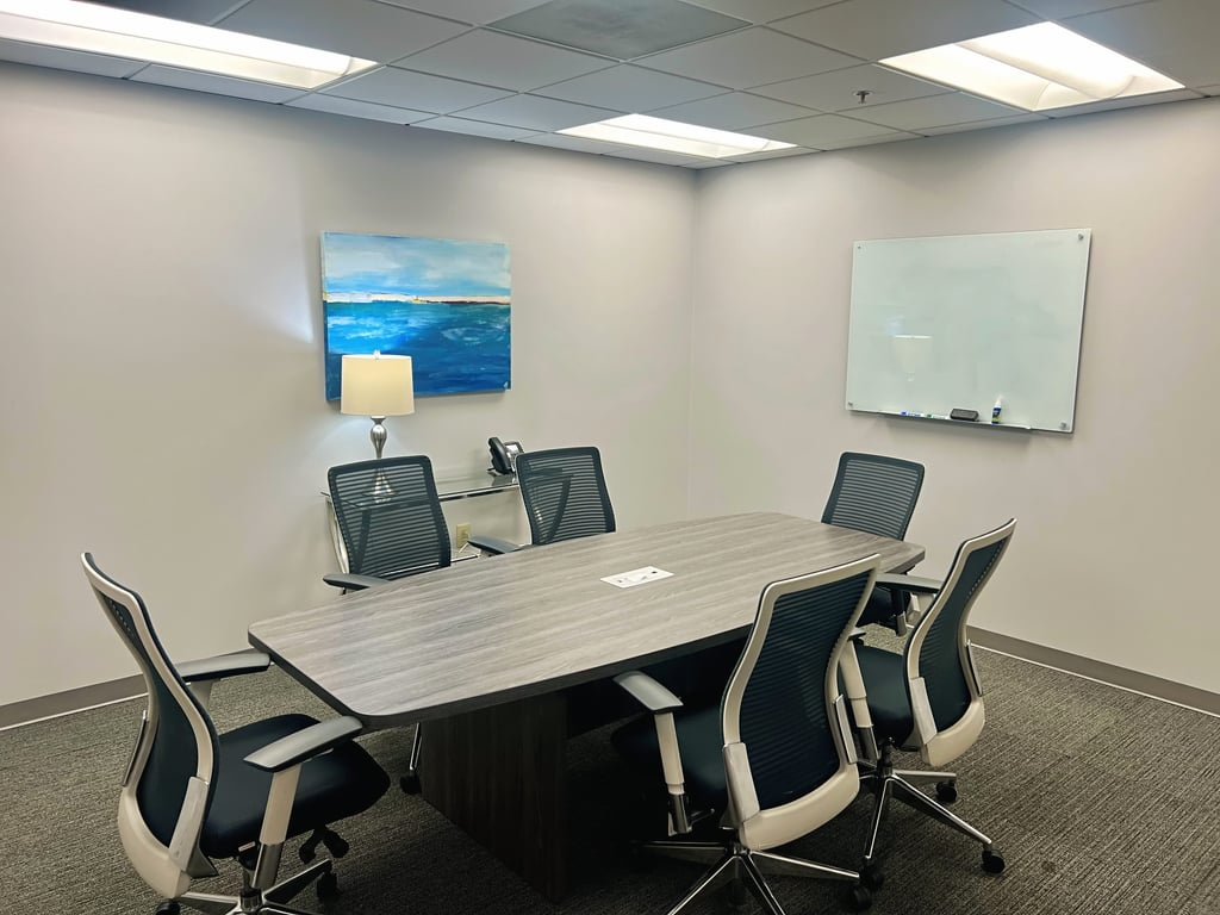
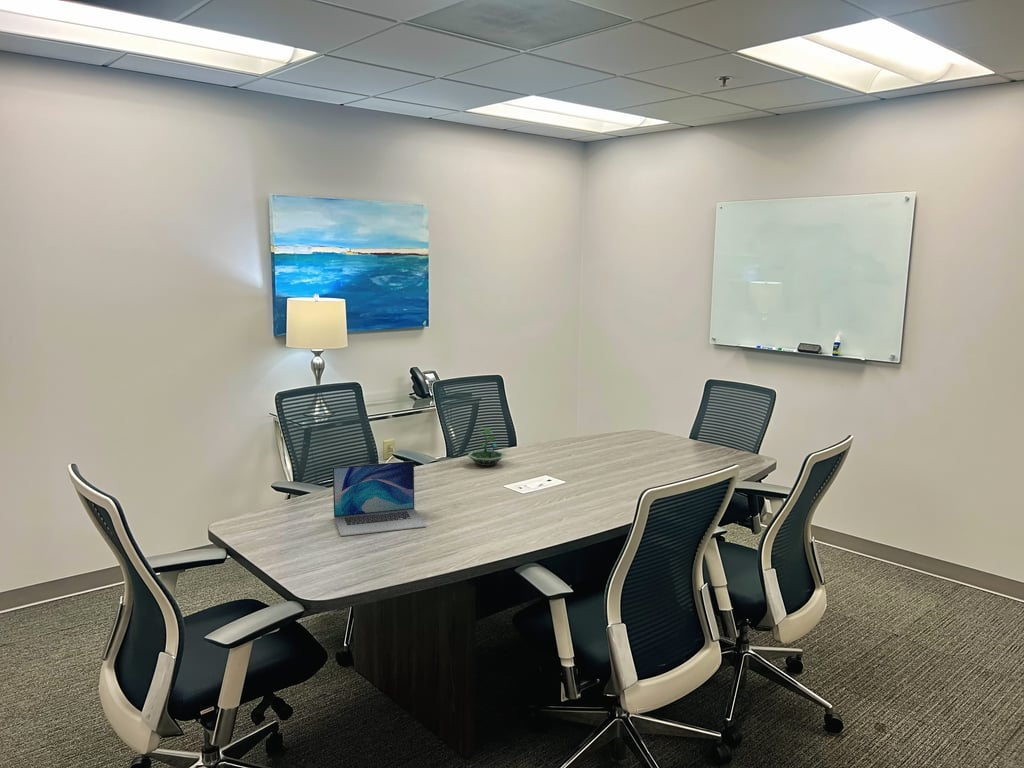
+ laptop [332,460,427,537]
+ terrarium [466,426,506,467]
